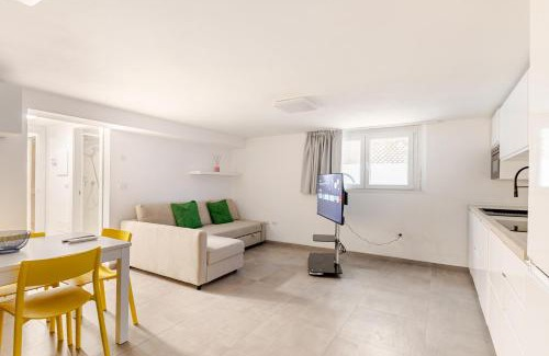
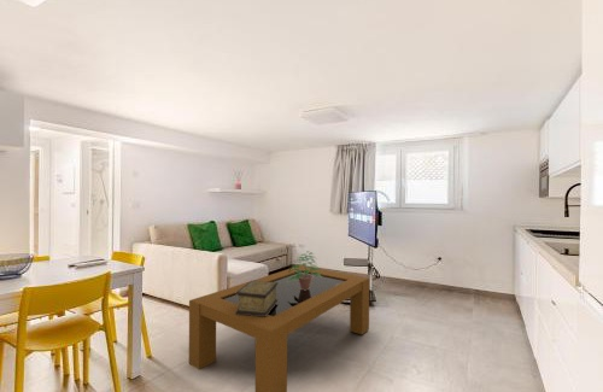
+ decorative box [235,280,279,316]
+ coffee table [188,265,370,392]
+ potted plant [287,250,323,291]
